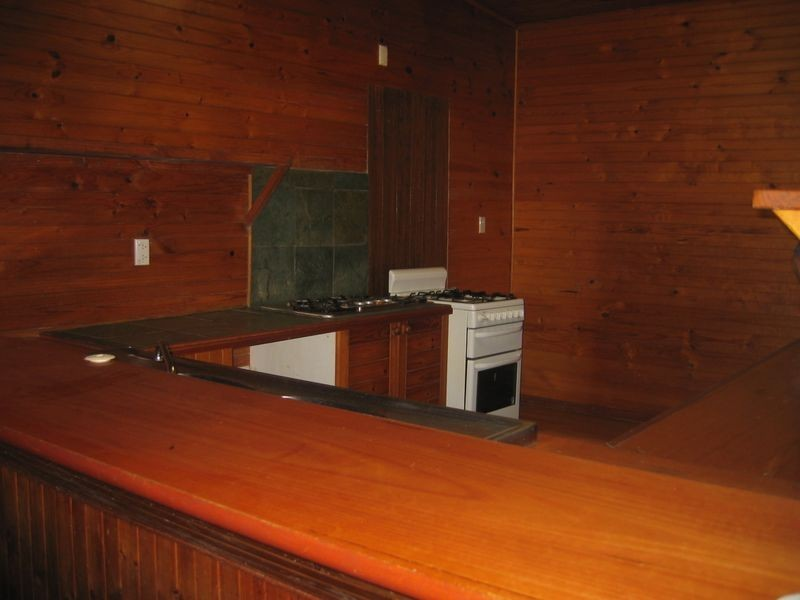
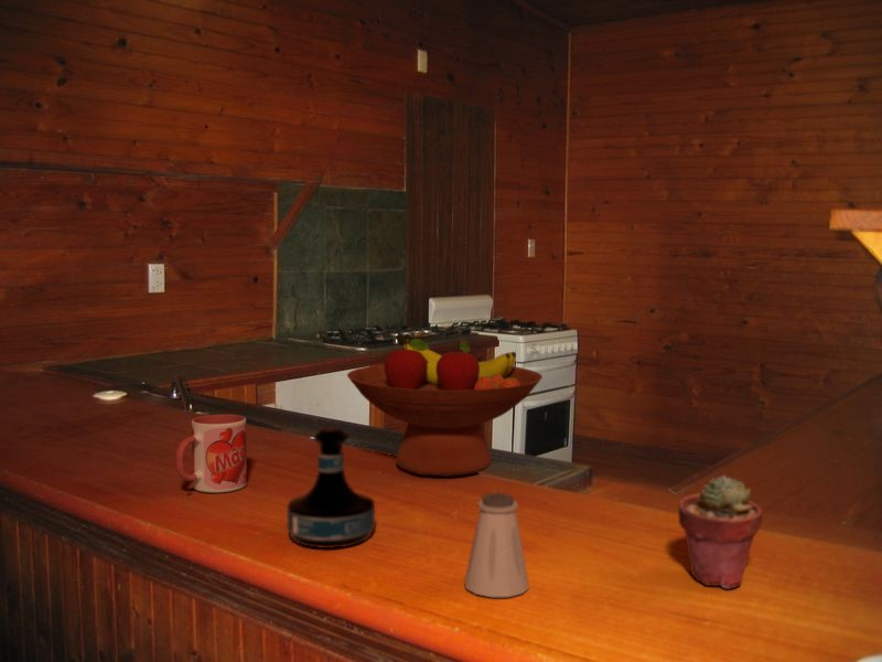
+ mug [174,414,248,493]
+ potted succulent [677,474,763,590]
+ saltshaker [463,492,530,598]
+ tequila bottle [286,426,376,549]
+ fruit bowl [346,332,544,477]
